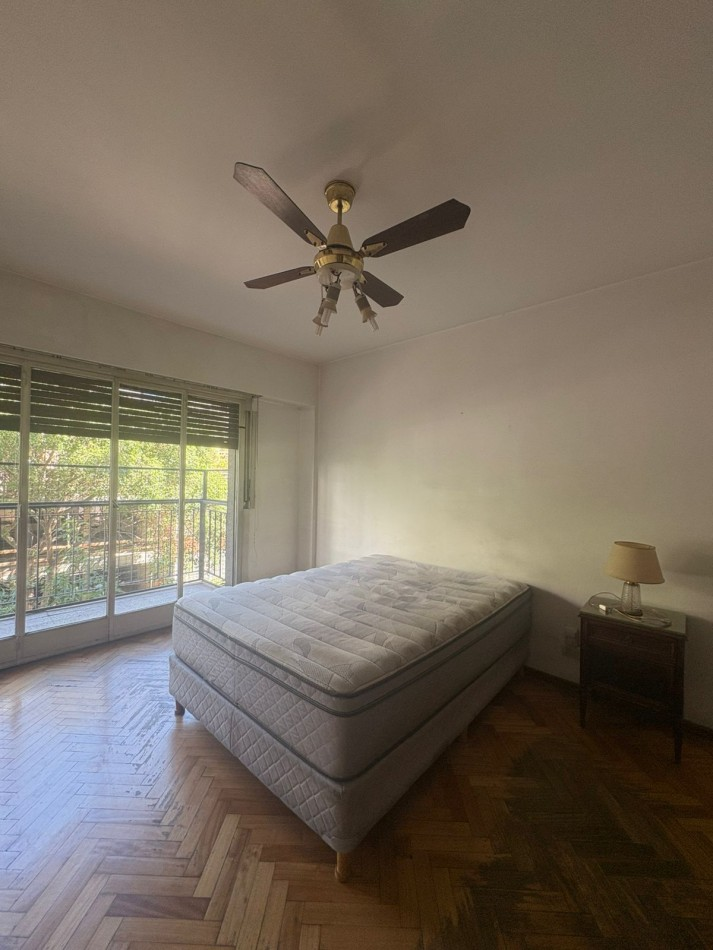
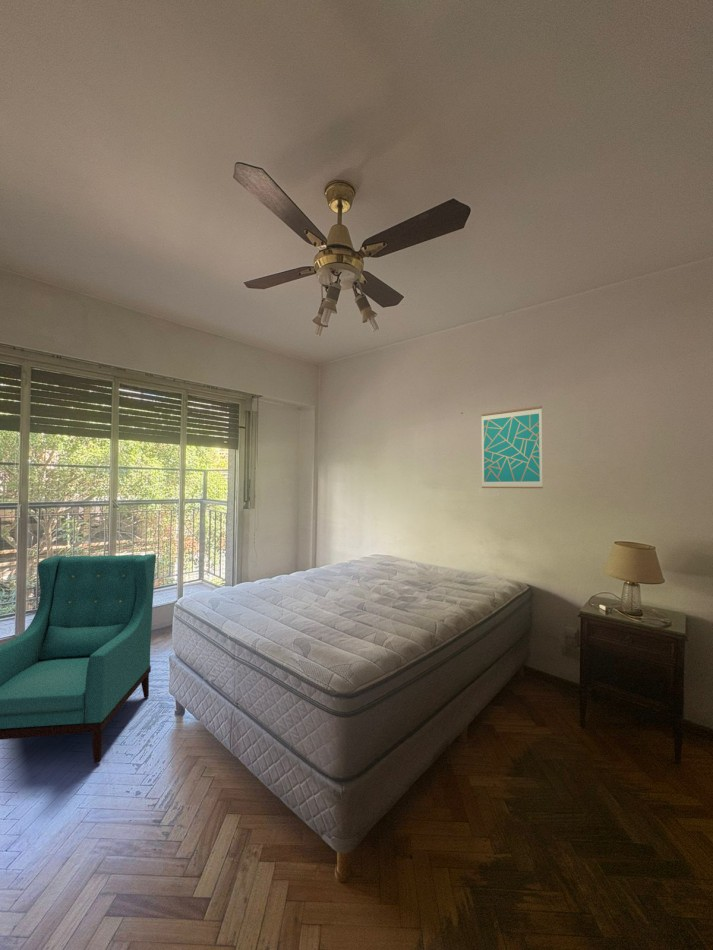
+ wall art [480,405,544,489]
+ armchair [0,553,157,764]
